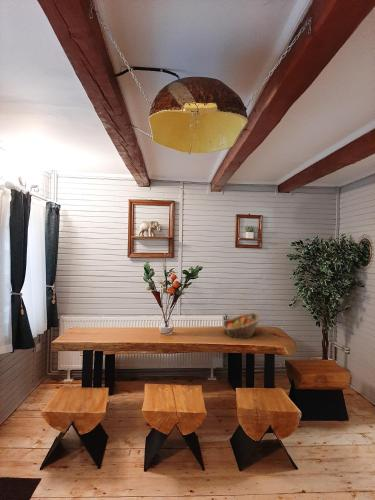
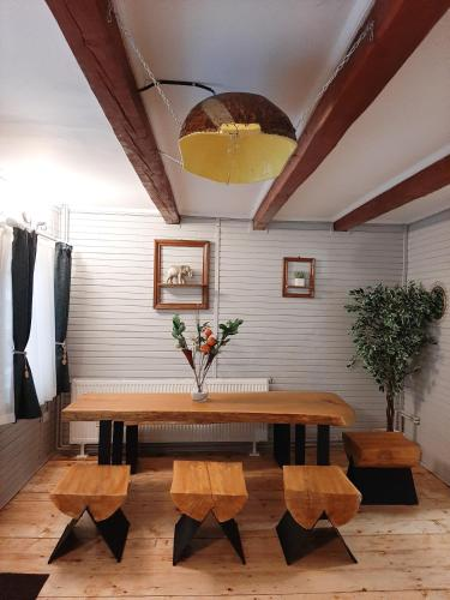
- fruit basket [222,312,262,340]
